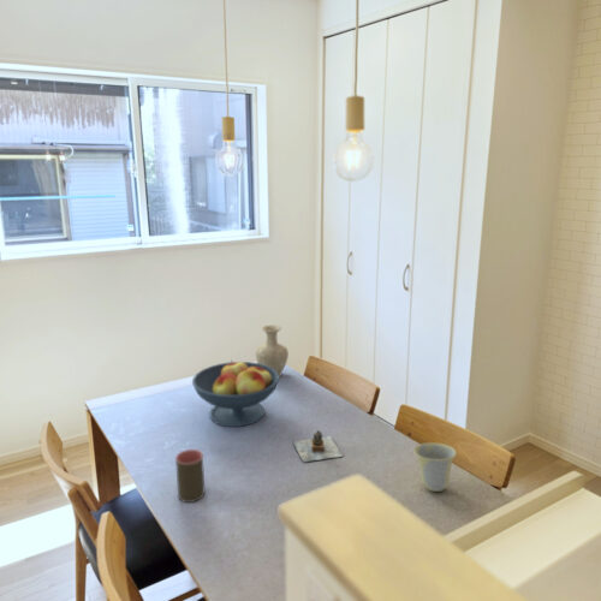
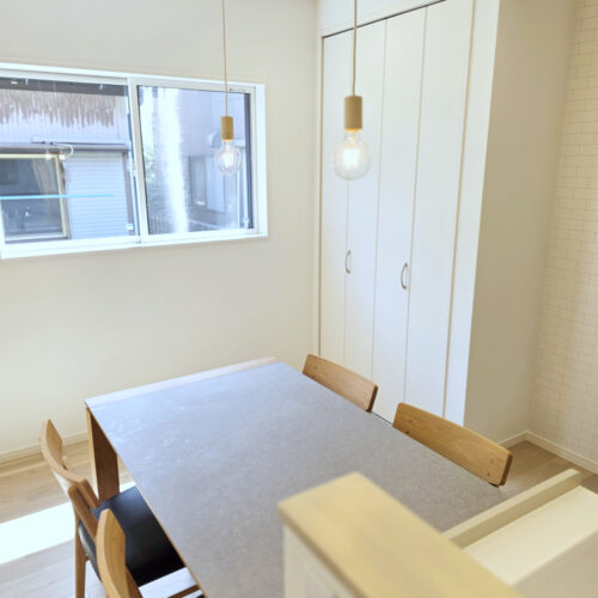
- vase [255,323,290,377]
- teapot [292,429,344,463]
- fruit bowl [191,359,280,428]
- cup [412,441,458,493]
- cup [174,448,207,504]
